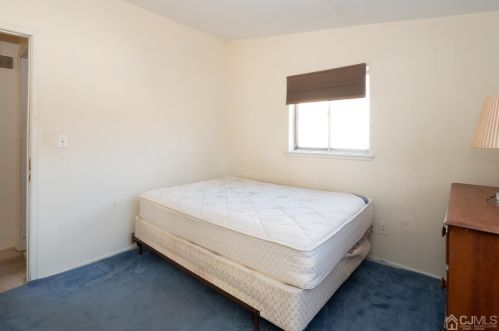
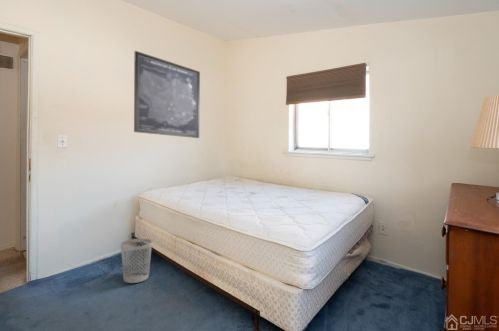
+ wastebasket [120,238,153,284]
+ wall art [133,50,201,139]
